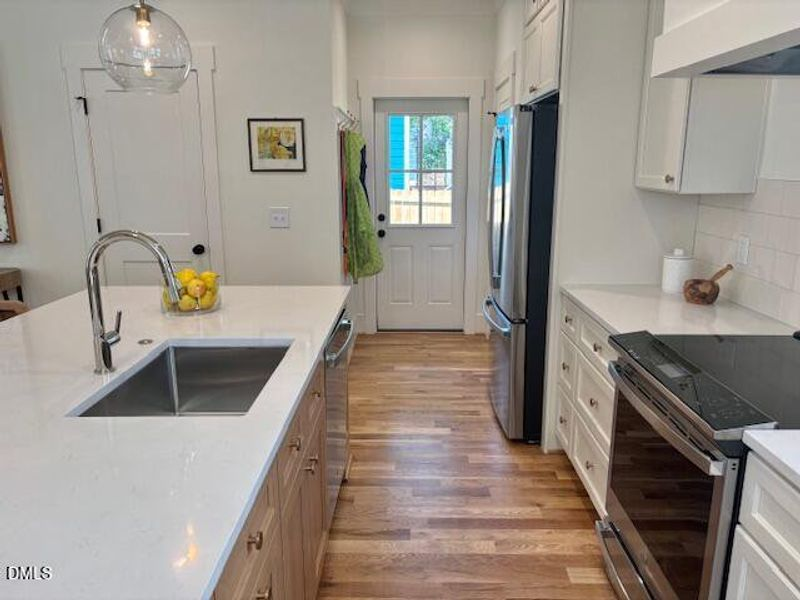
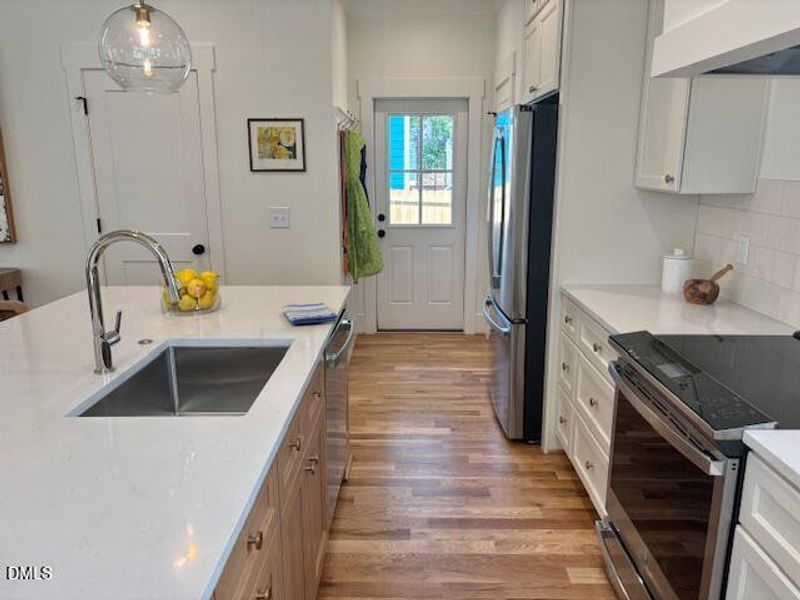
+ dish towel [282,302,338,324]
